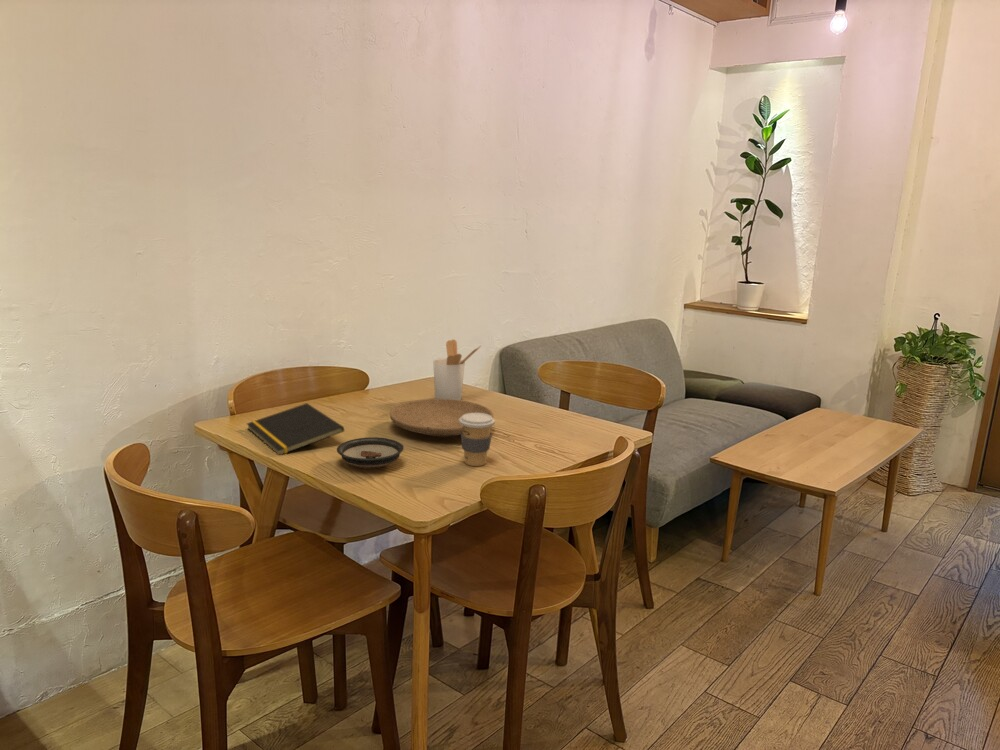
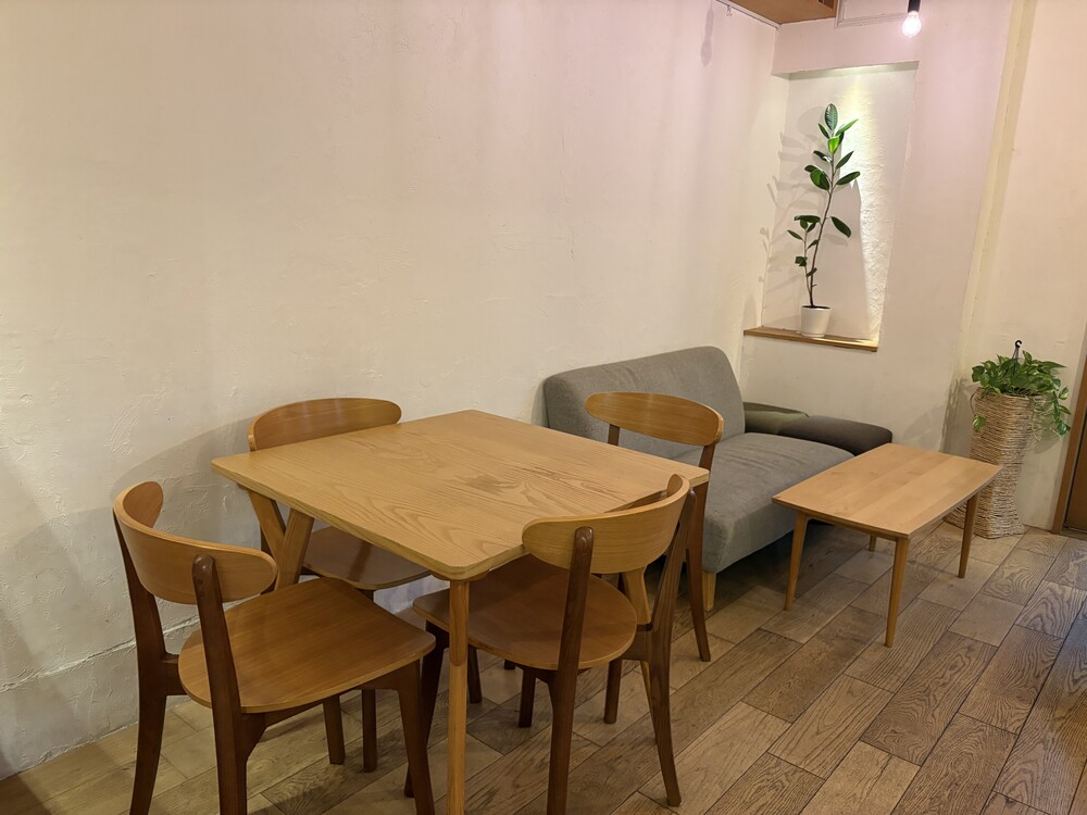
- utensil holder [432,338,482,400]
- saucer [336,436,405,469]
- notepad [246,402,345,456]
- coffee cup [459,413,496,467]
- plate [389,398,494,438]
